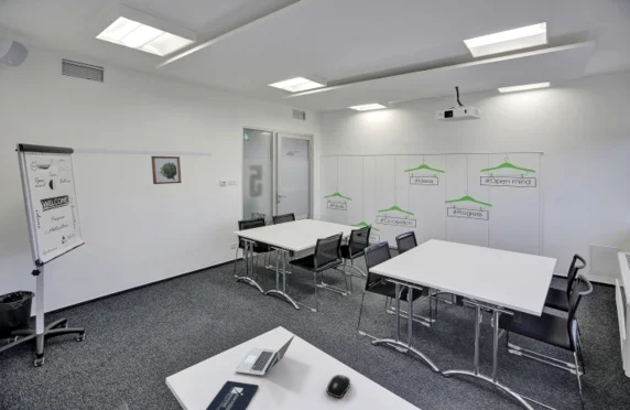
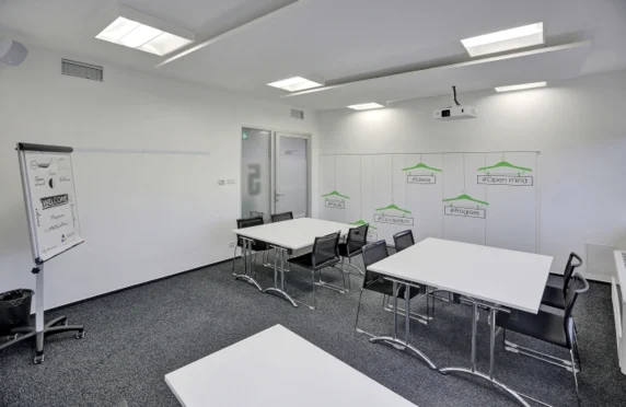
- laptop [205,334,296,410]
- wall art [150,155,183,185]
- computer mouse [326,374,351,399]
